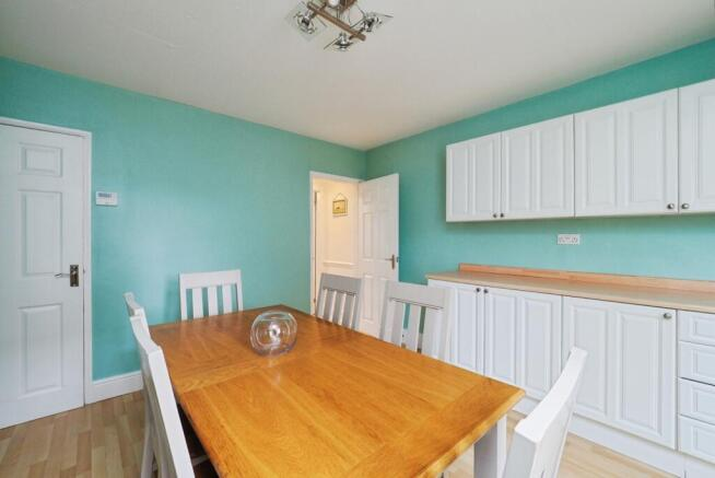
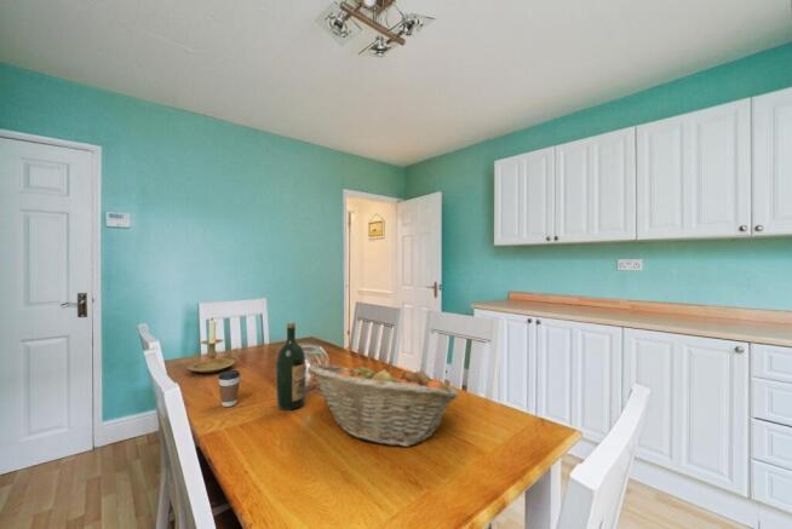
+ coffee cup [217,369,241,408]
+ fruit basket [306,361,460,448]
+ wine bottle [275,322,306,410]
+ candle holder [186,317,240,374]
